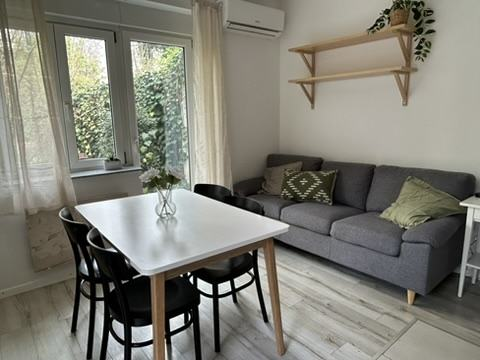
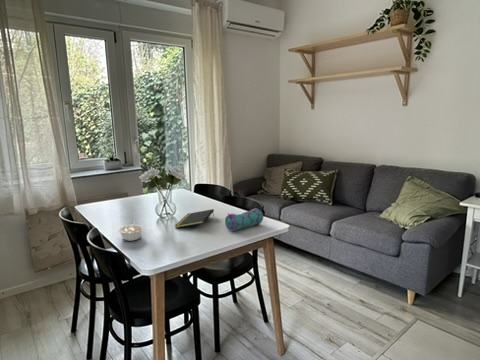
+ notepad [174,208,215,229]
+ legume [117,220,145,242]
+ pencil case [224,207,264,232]
